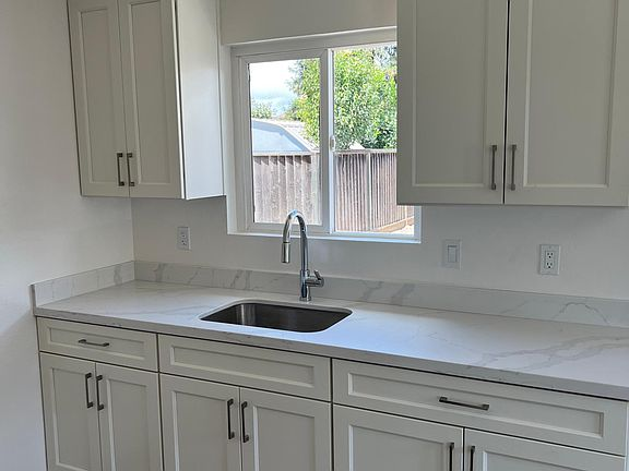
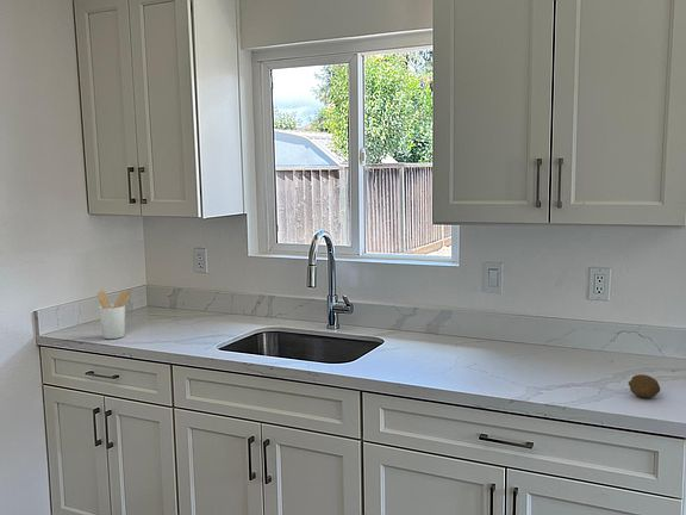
+ fruit [628,373,661,399]
+ utensil holder [96,288,133,340]
